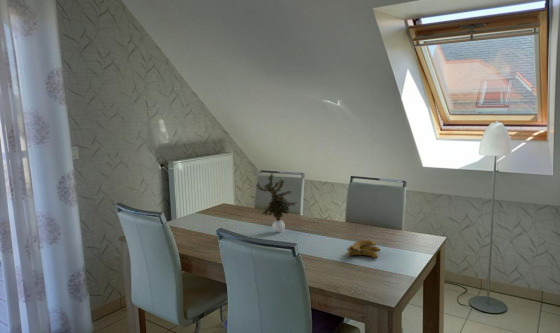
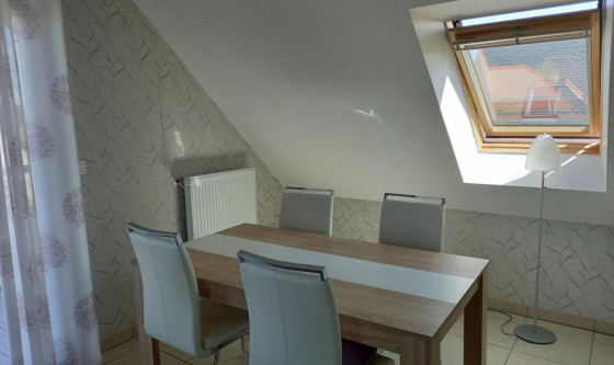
- banana [346,239,381,259]
- potted plant [255,173,298,233]
